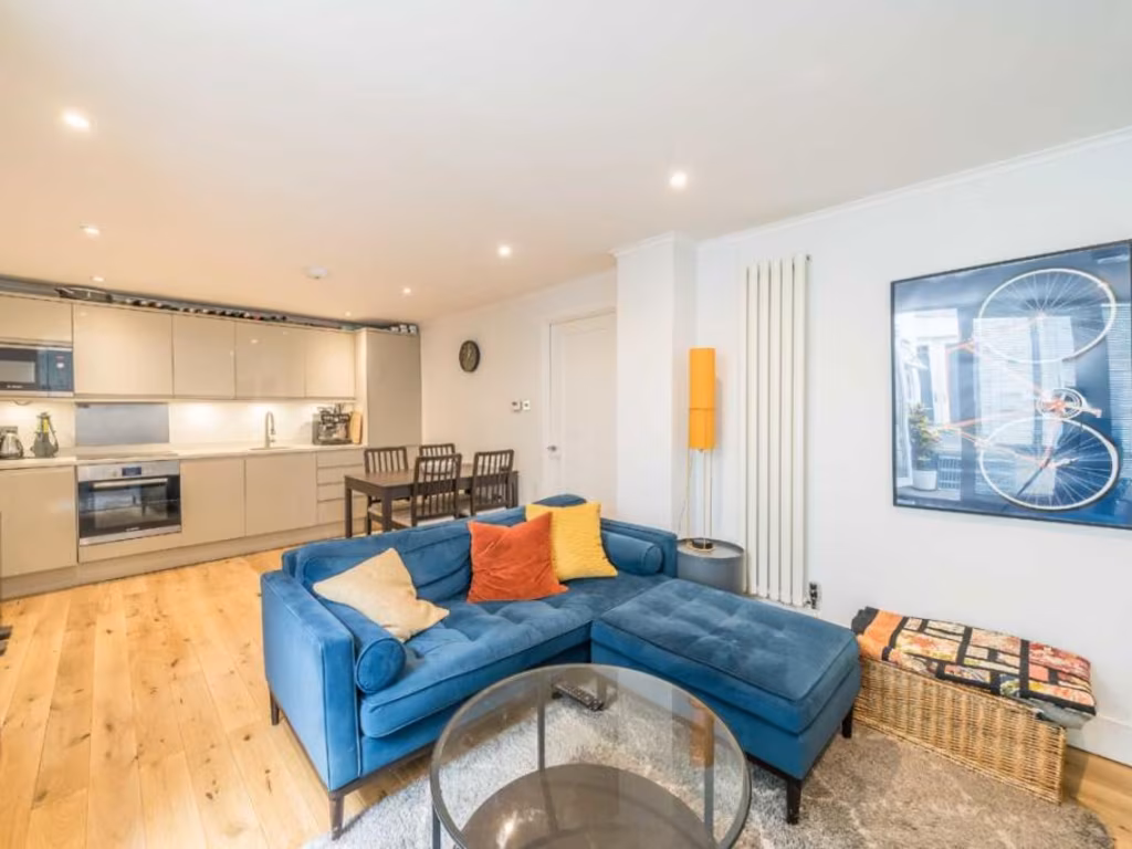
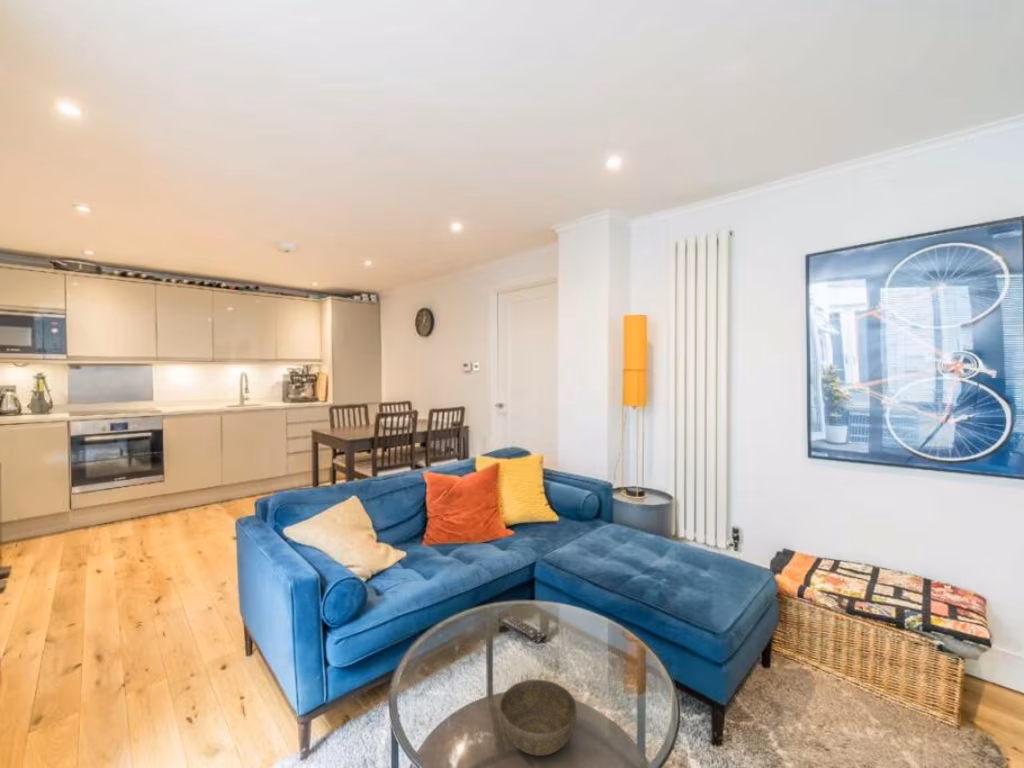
+ bowl [499,678,578,757]
